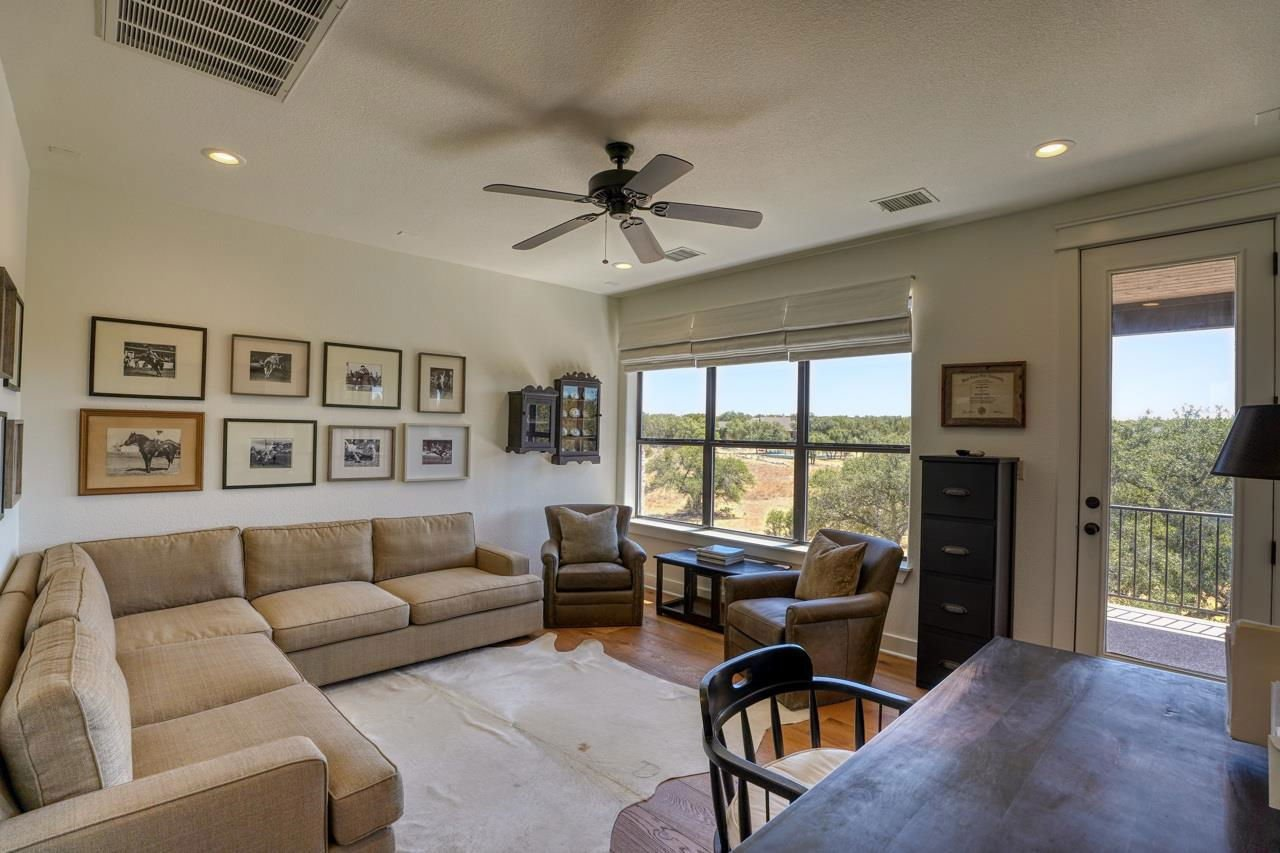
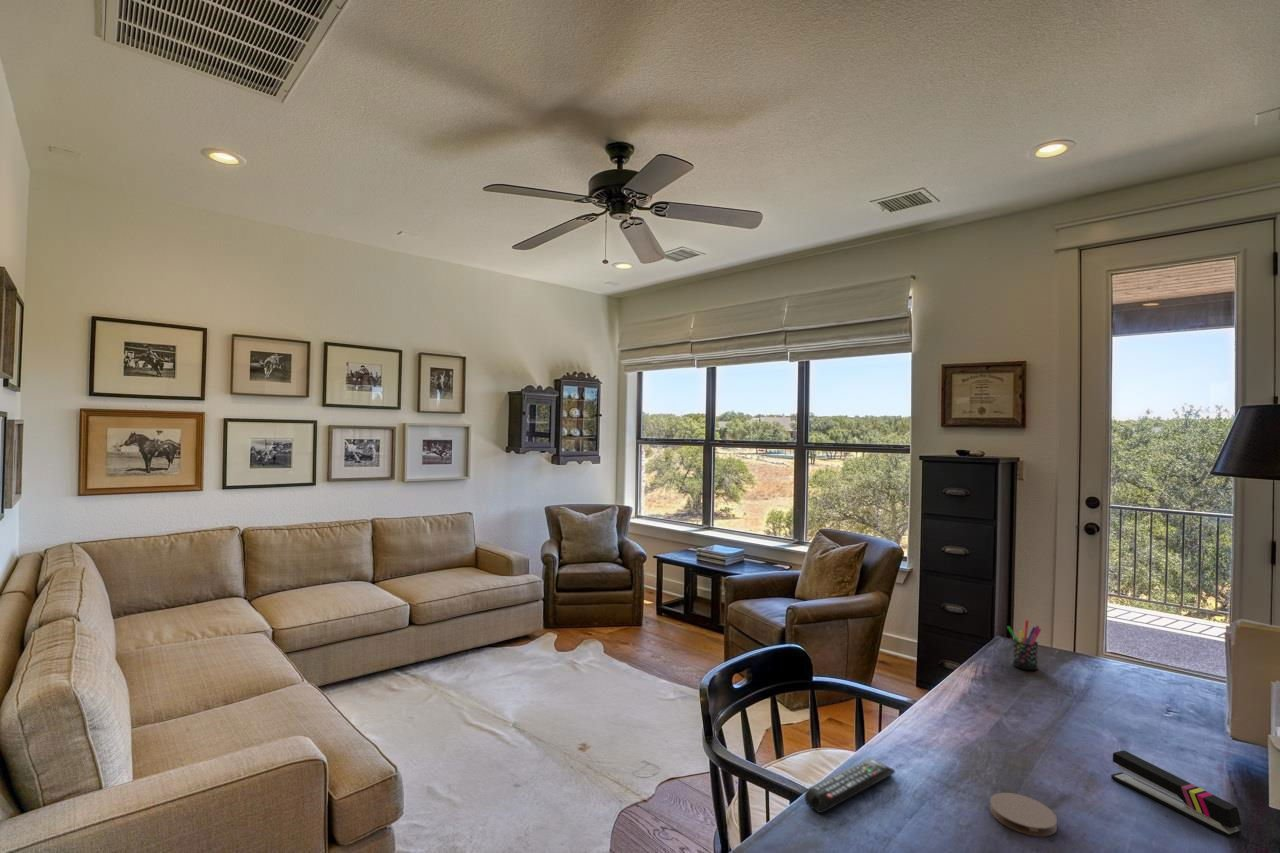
+ stapler [1110,749,1242,838]
+ remote control [804,757,896,814]
+ pen holder [1006,619,1042,671]
+ coaster [989,792,1058,837]
